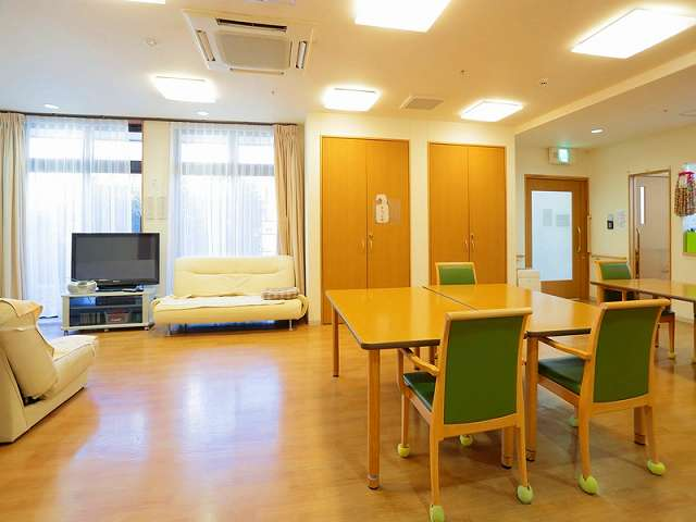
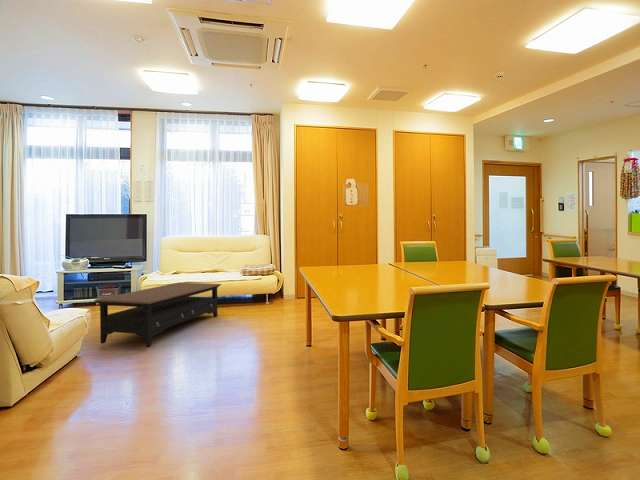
+ coffee table [93,282,222,349]
